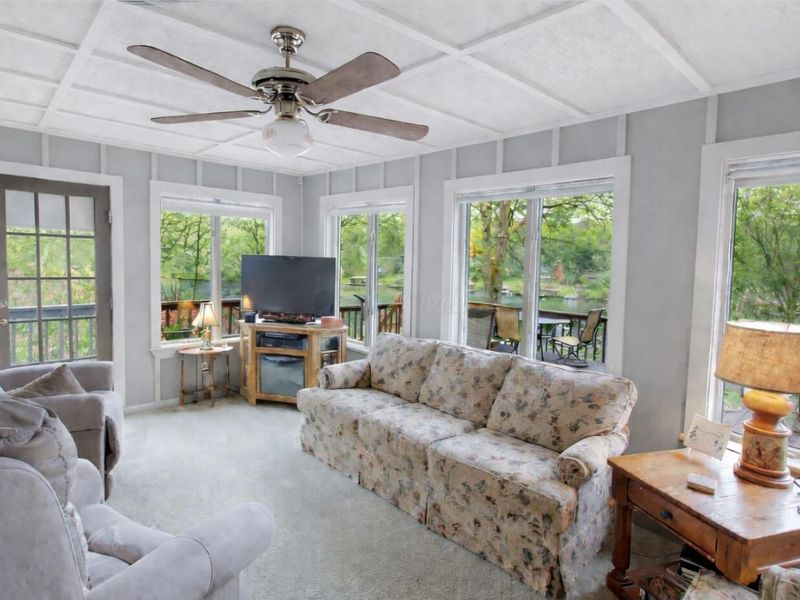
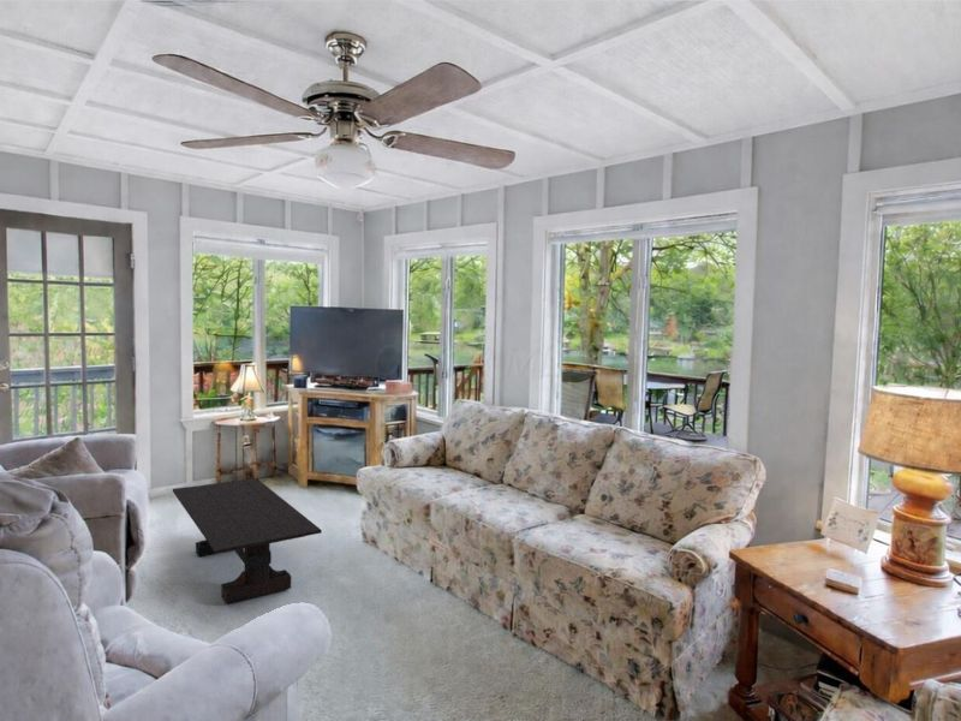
+ coffee table [172,477,323,604]
